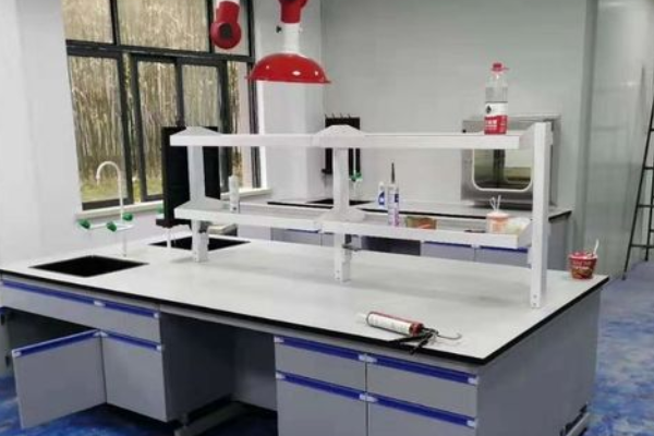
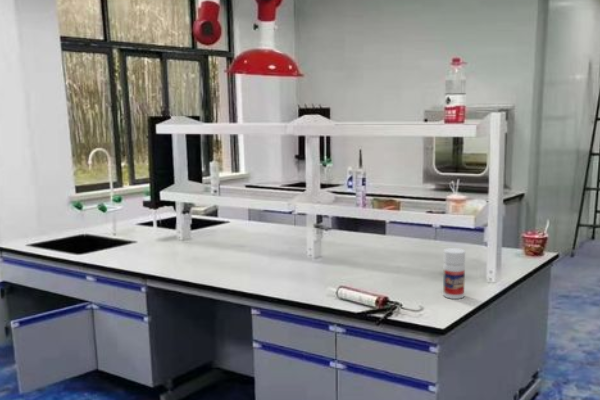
+ pill bottle [442,247,466,300]
